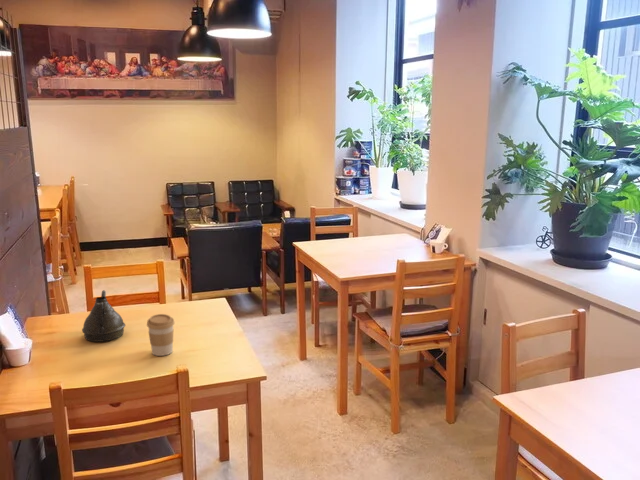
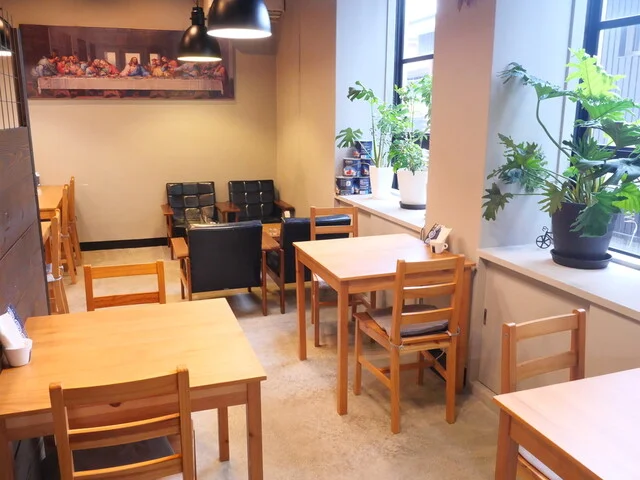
- coffee cup [146,313,175,357]
- teapot [81,289,126,343]
